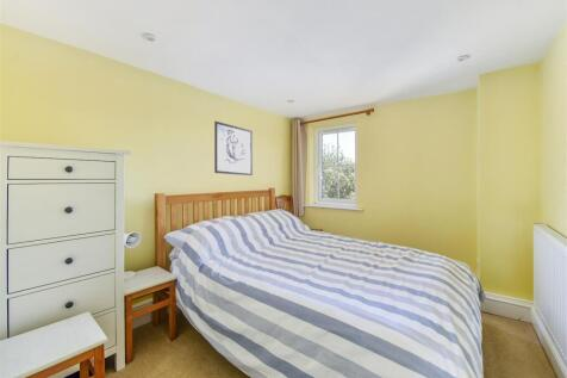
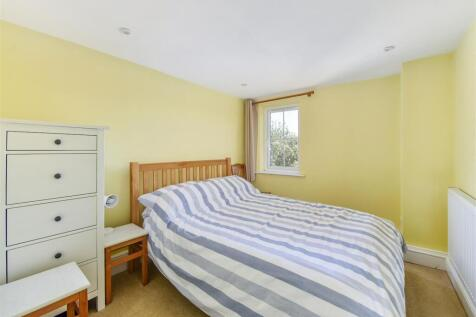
- wall art [213,120,254,176]
